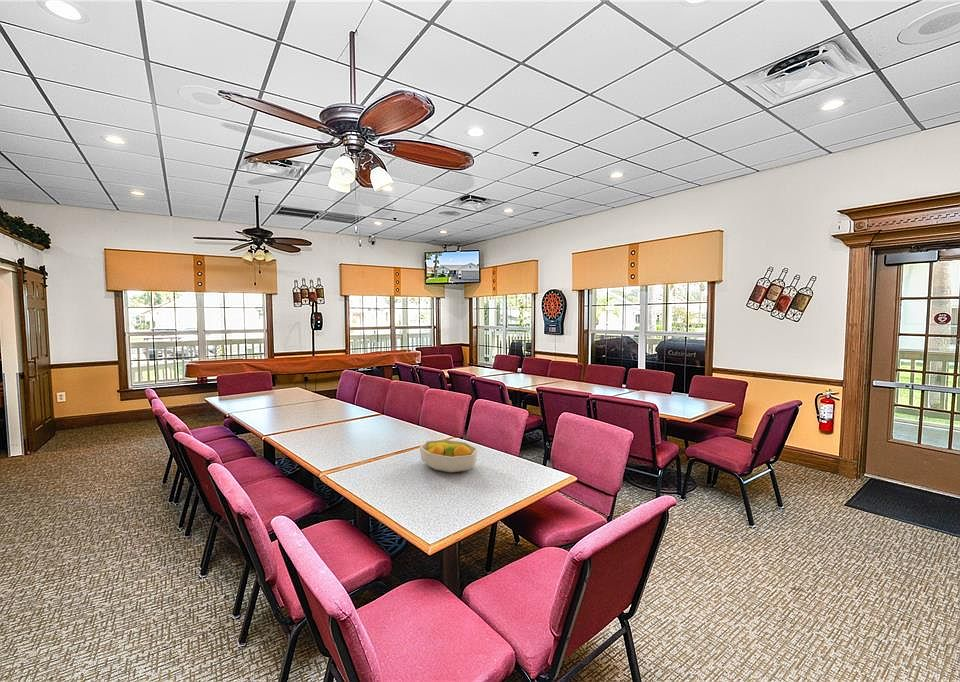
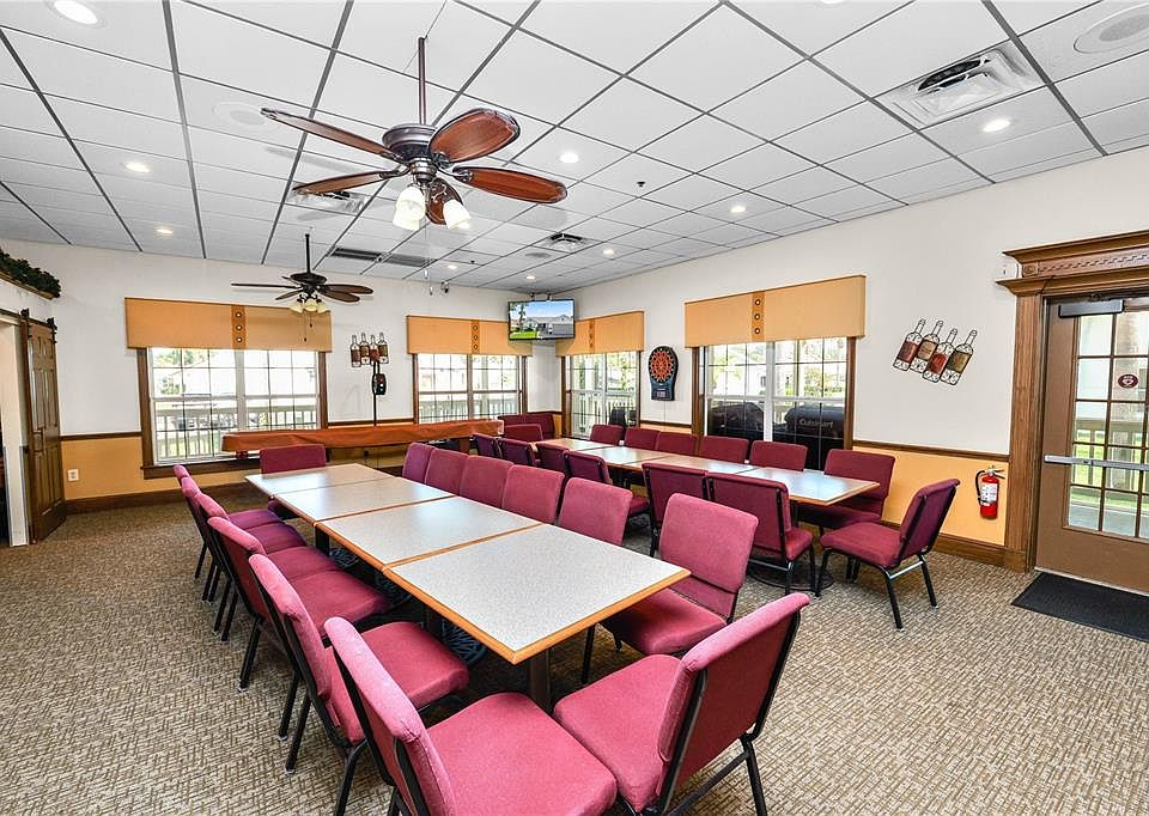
- fruit bowl [419,439,479,474]
